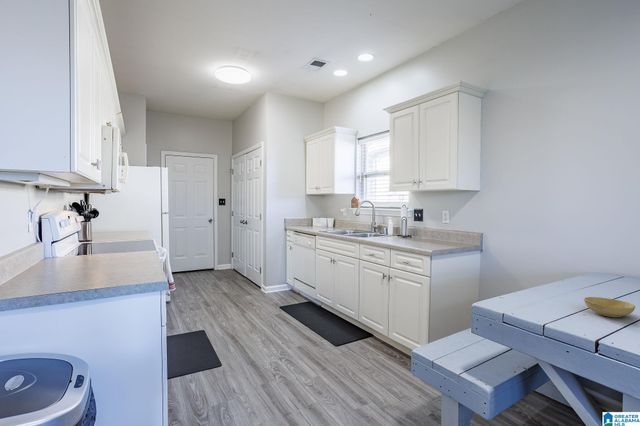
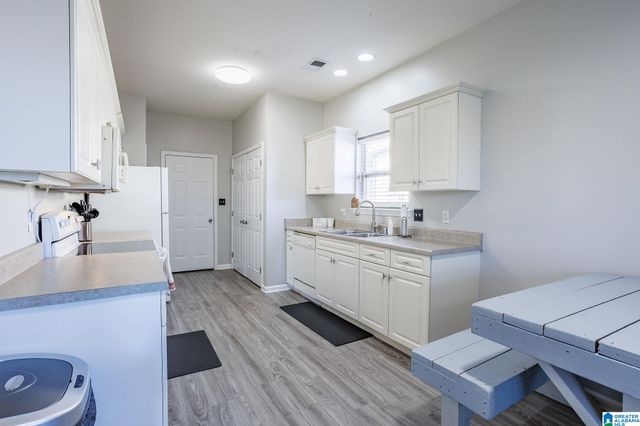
- bowl [583,296,636,318]
